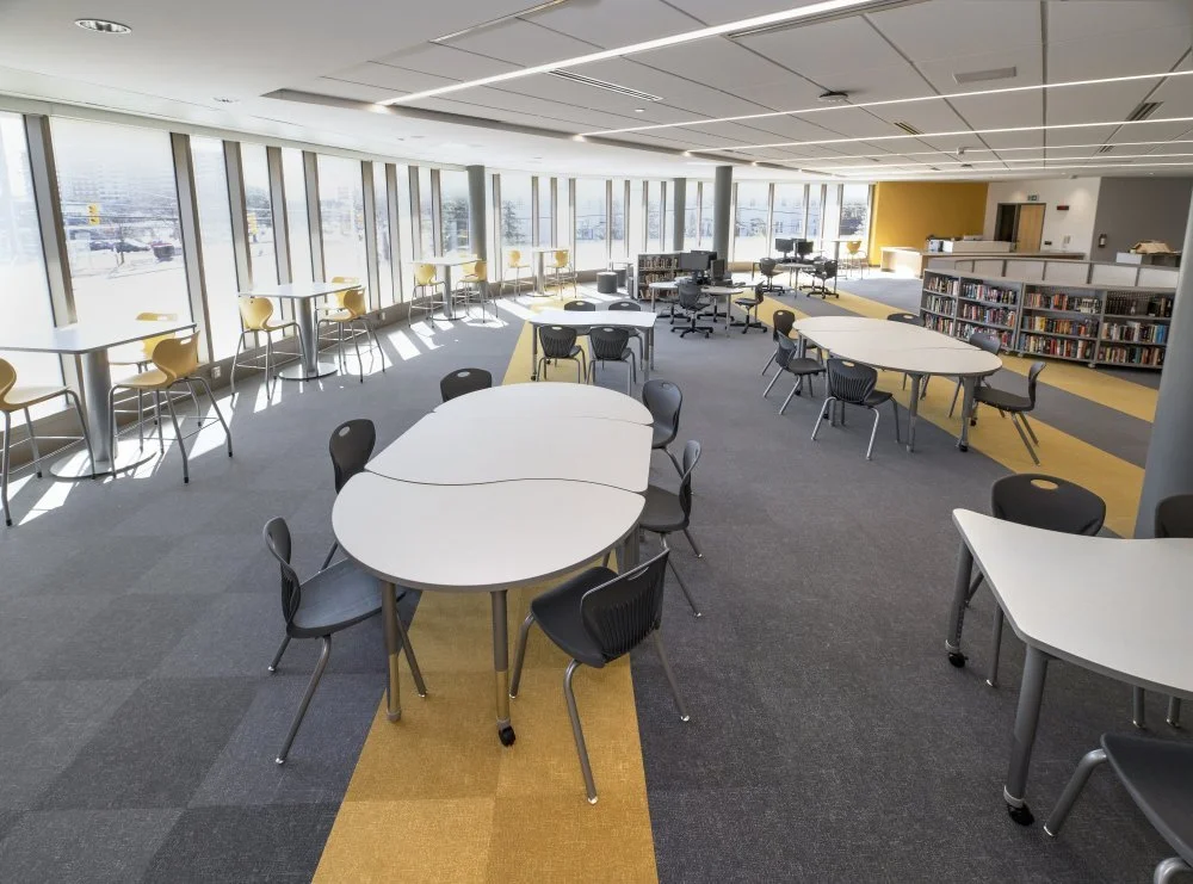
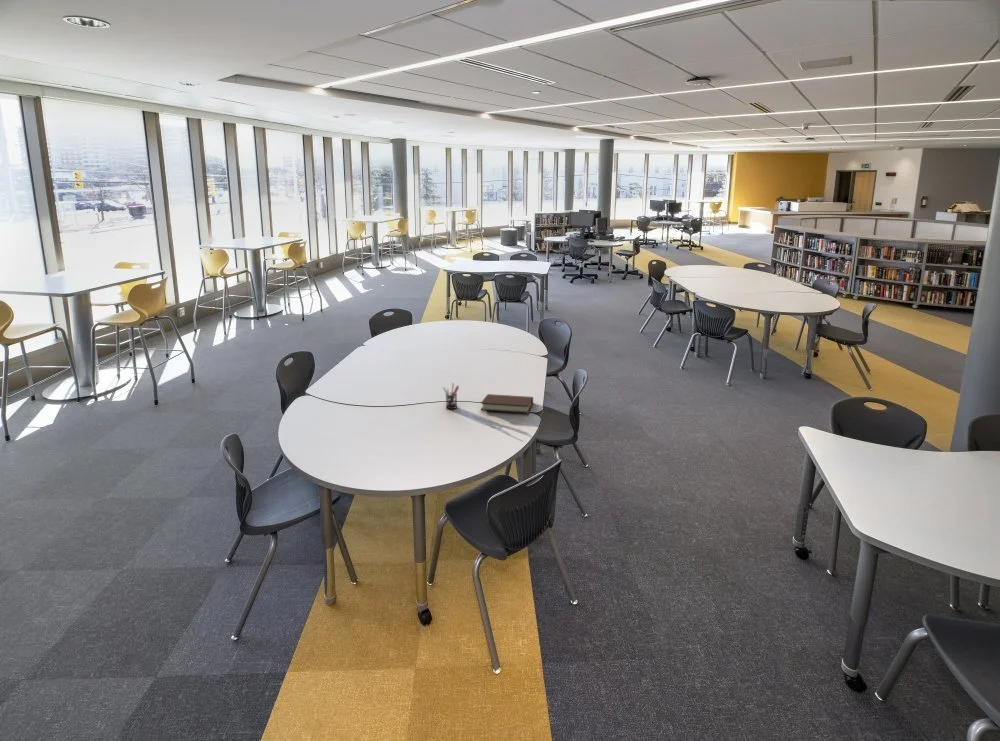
+ pen holder [442,382,460,410]
+ book [480,393,534,414]
